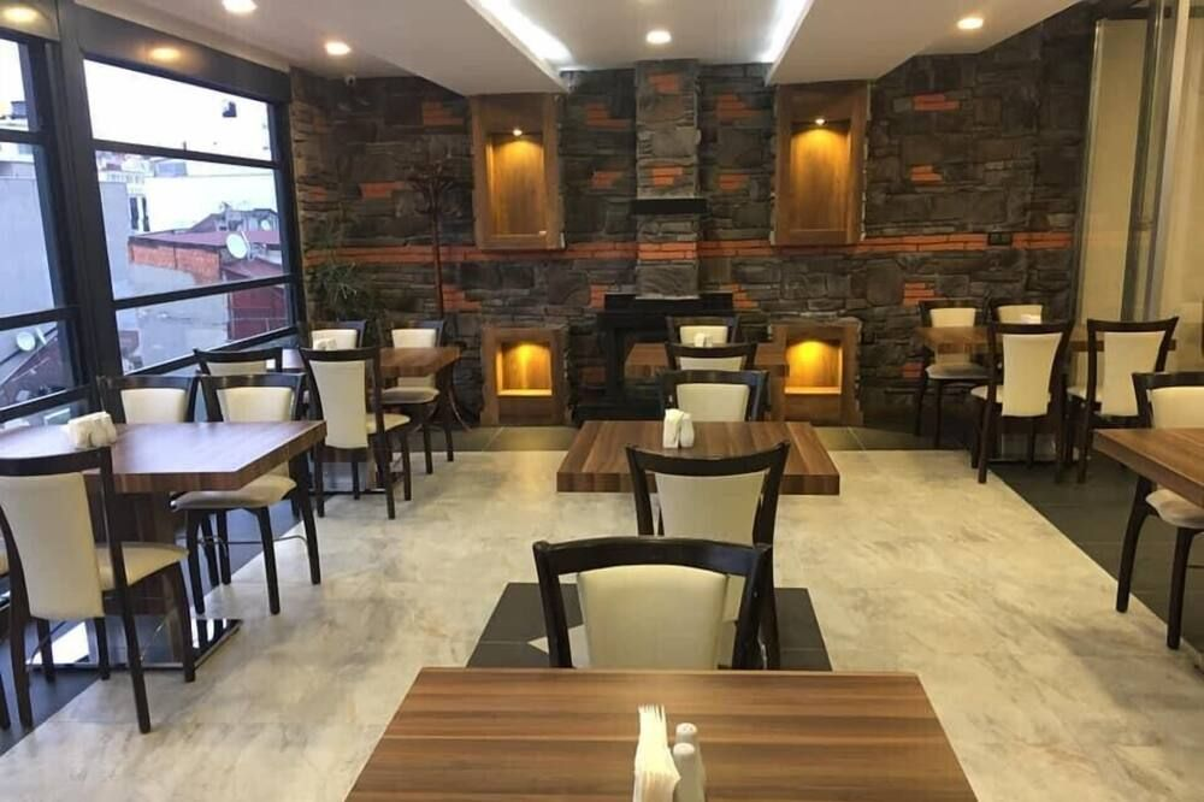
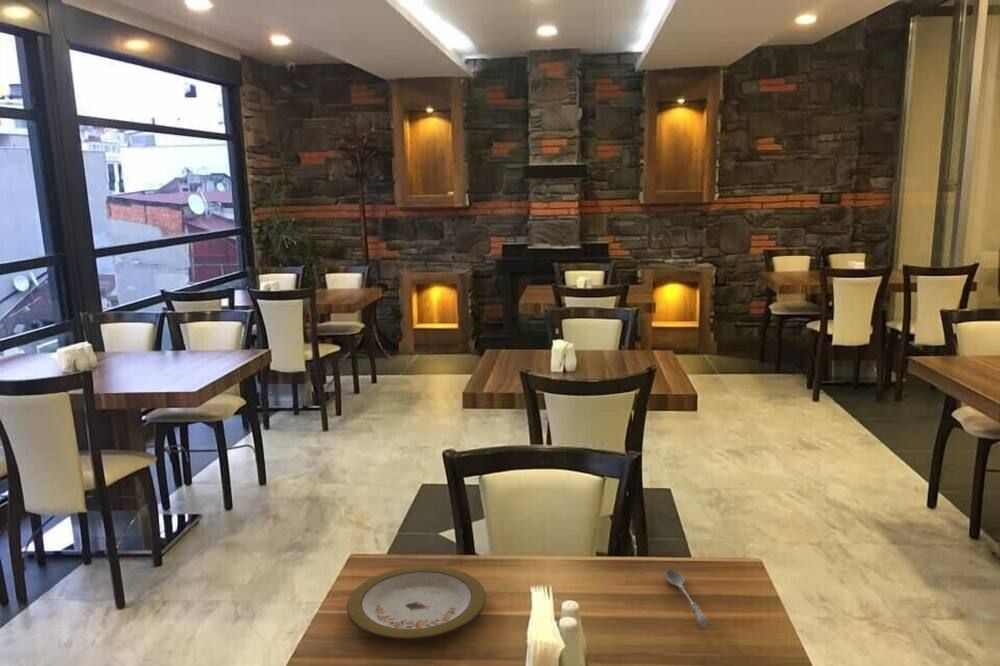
+ soupspoon [664,569,710,628]
+ plate [346,565,487,641]
